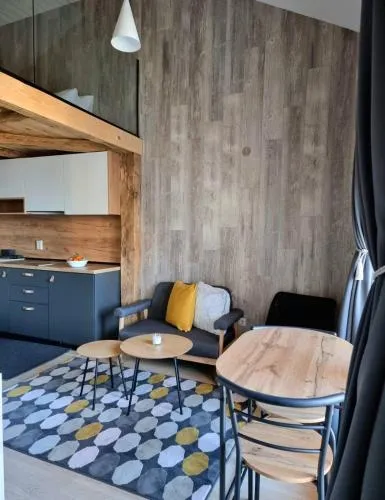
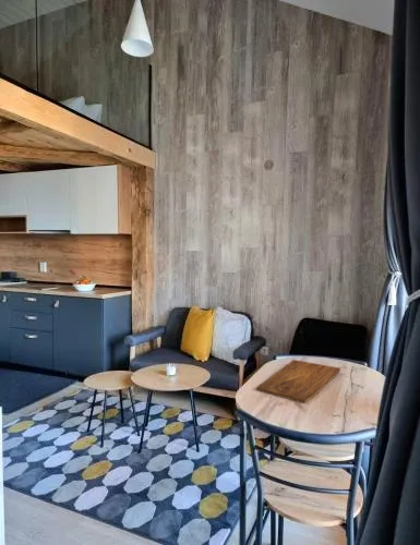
+ cutting board [255,359,341,404]
